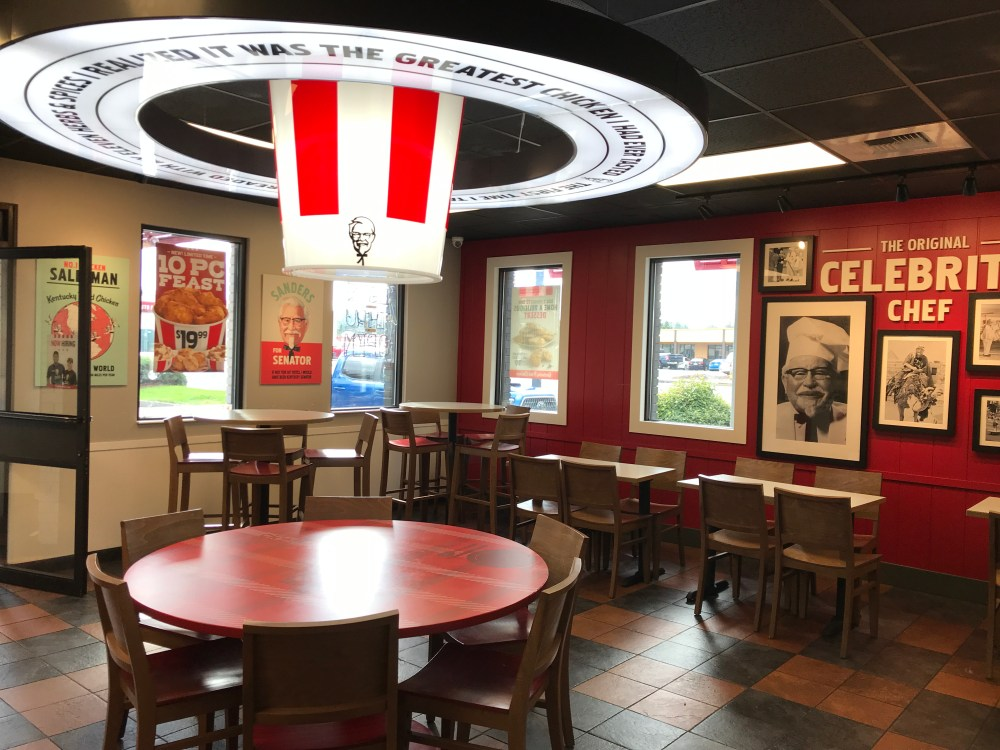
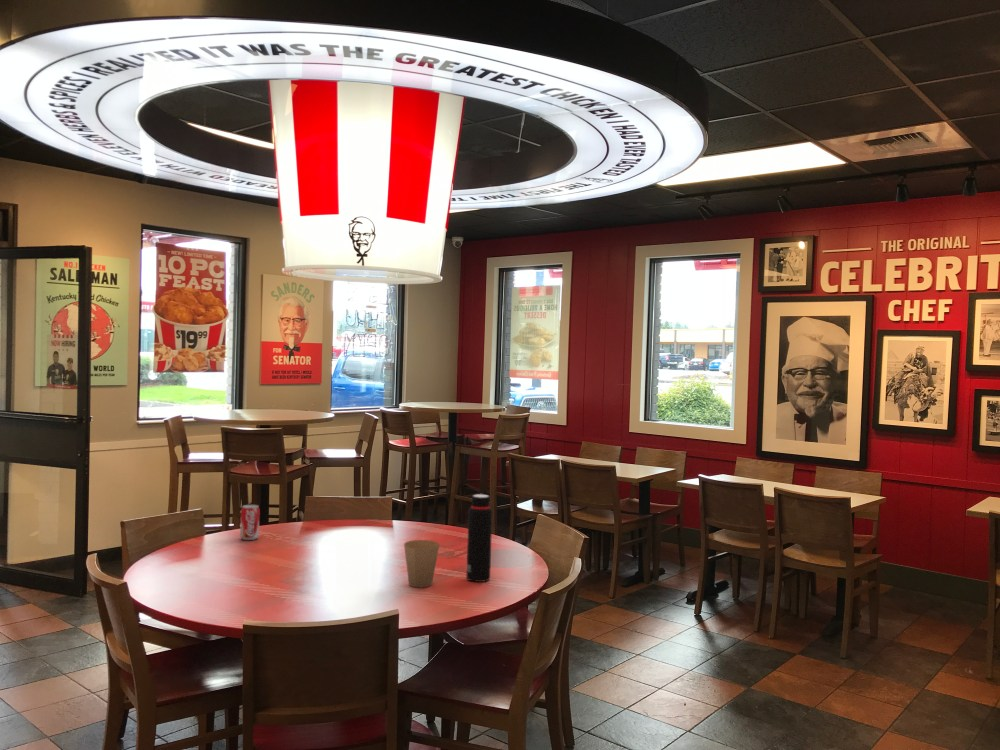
+ soda can [239,504,261,541]
+ water bottle [465,493,493,583]
+ paper cup [403,539,440,588]
